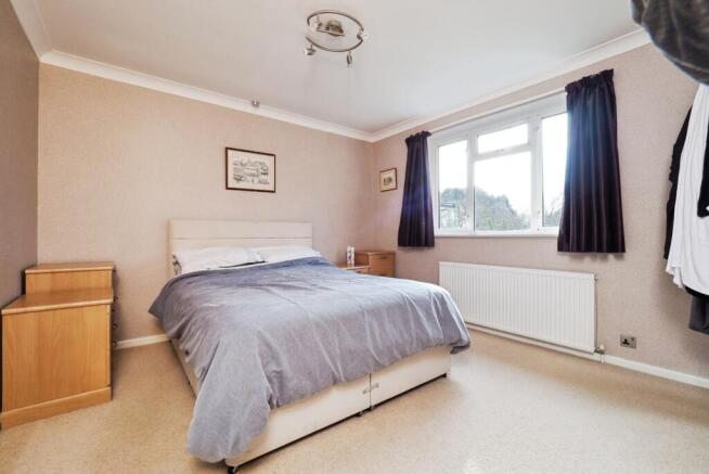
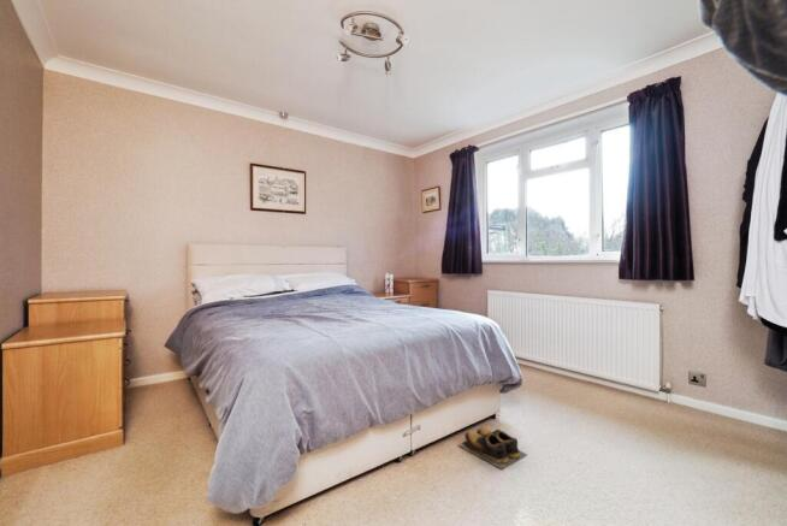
+ shoes [457,426,528,471]
